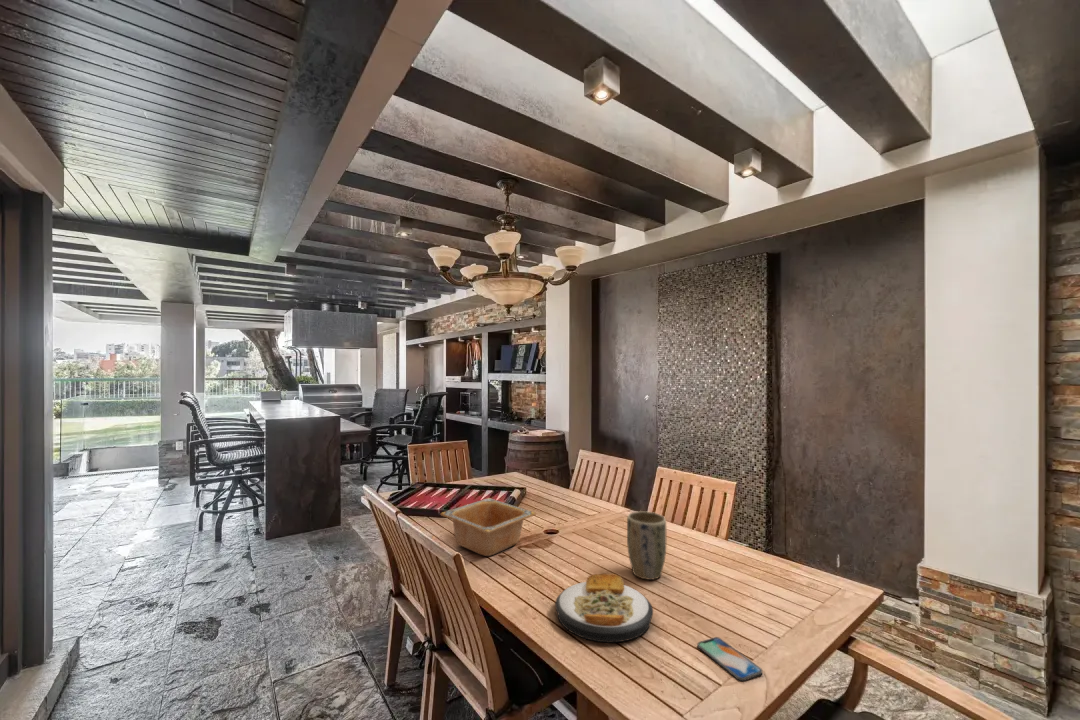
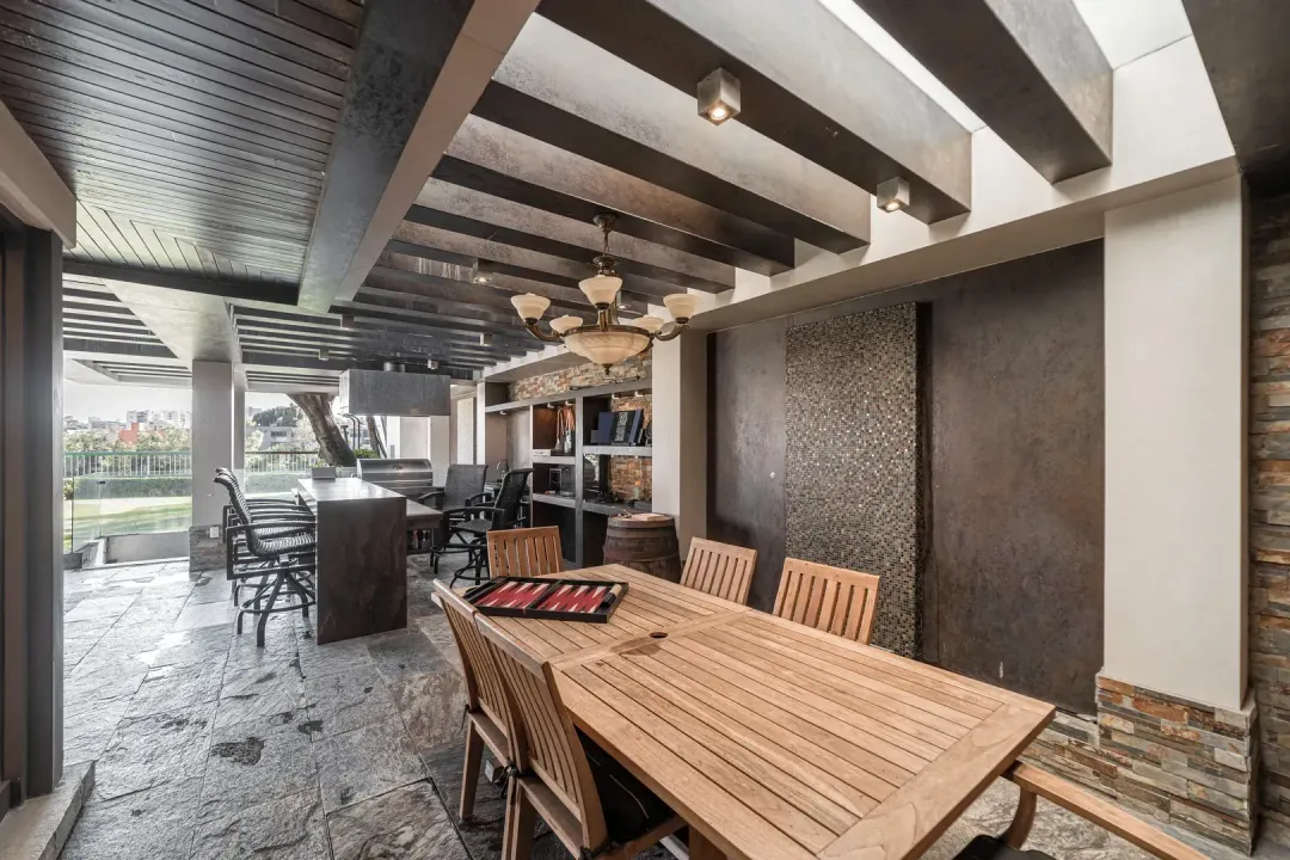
- serving bowl [439,497,537,557]
- plant pot [626,510,667,581]
- smartphone [697,636,763,682]
- plate [554,572,654,643]
